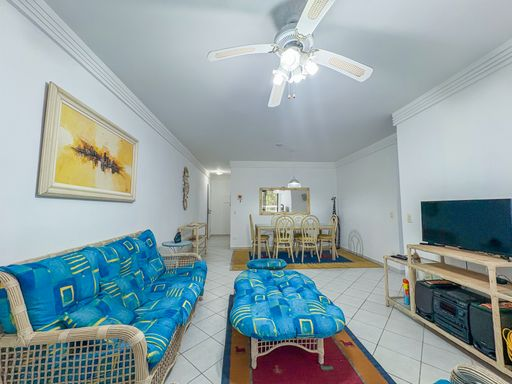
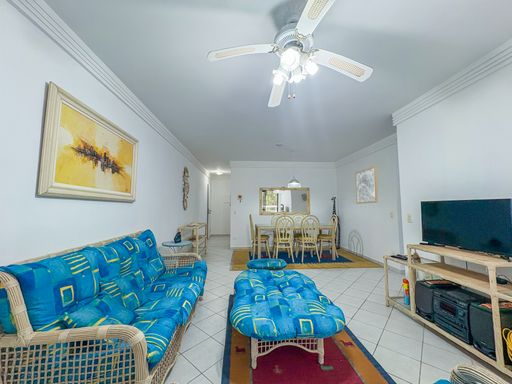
+ wall art [354,166,379,205]
